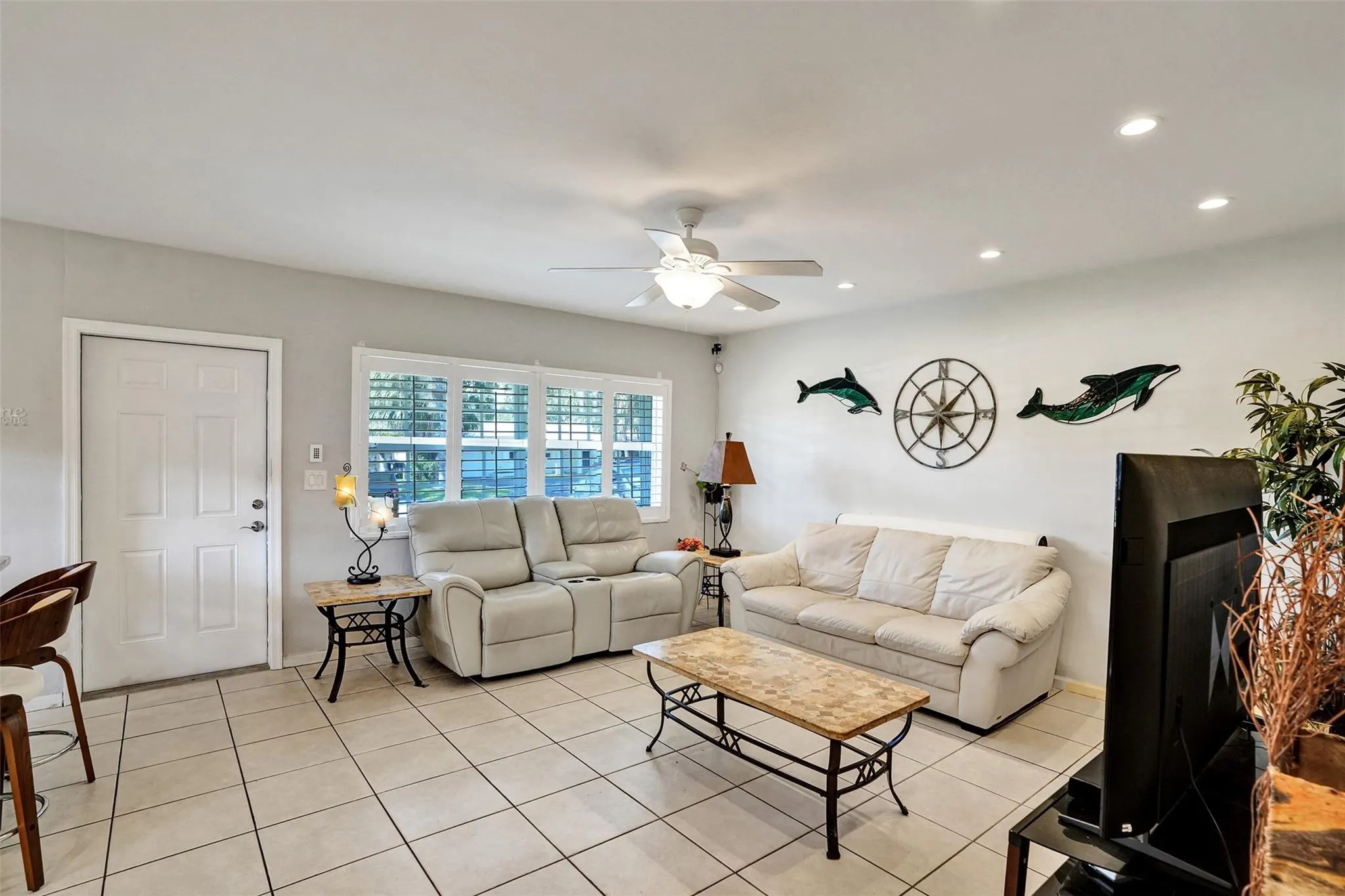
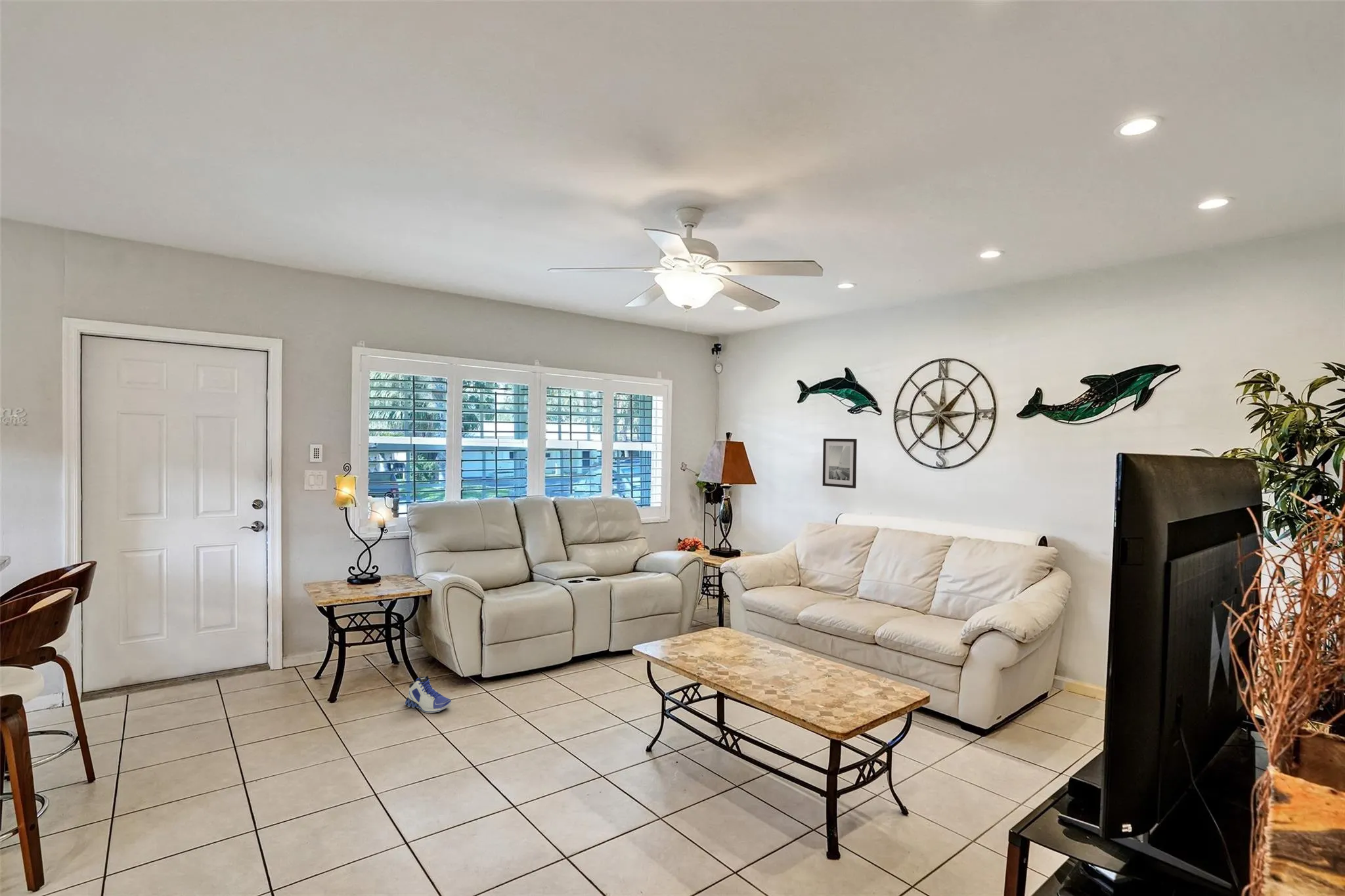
+ sneaker [405,675,452,714]
+ wall art [822,438,858,489]
